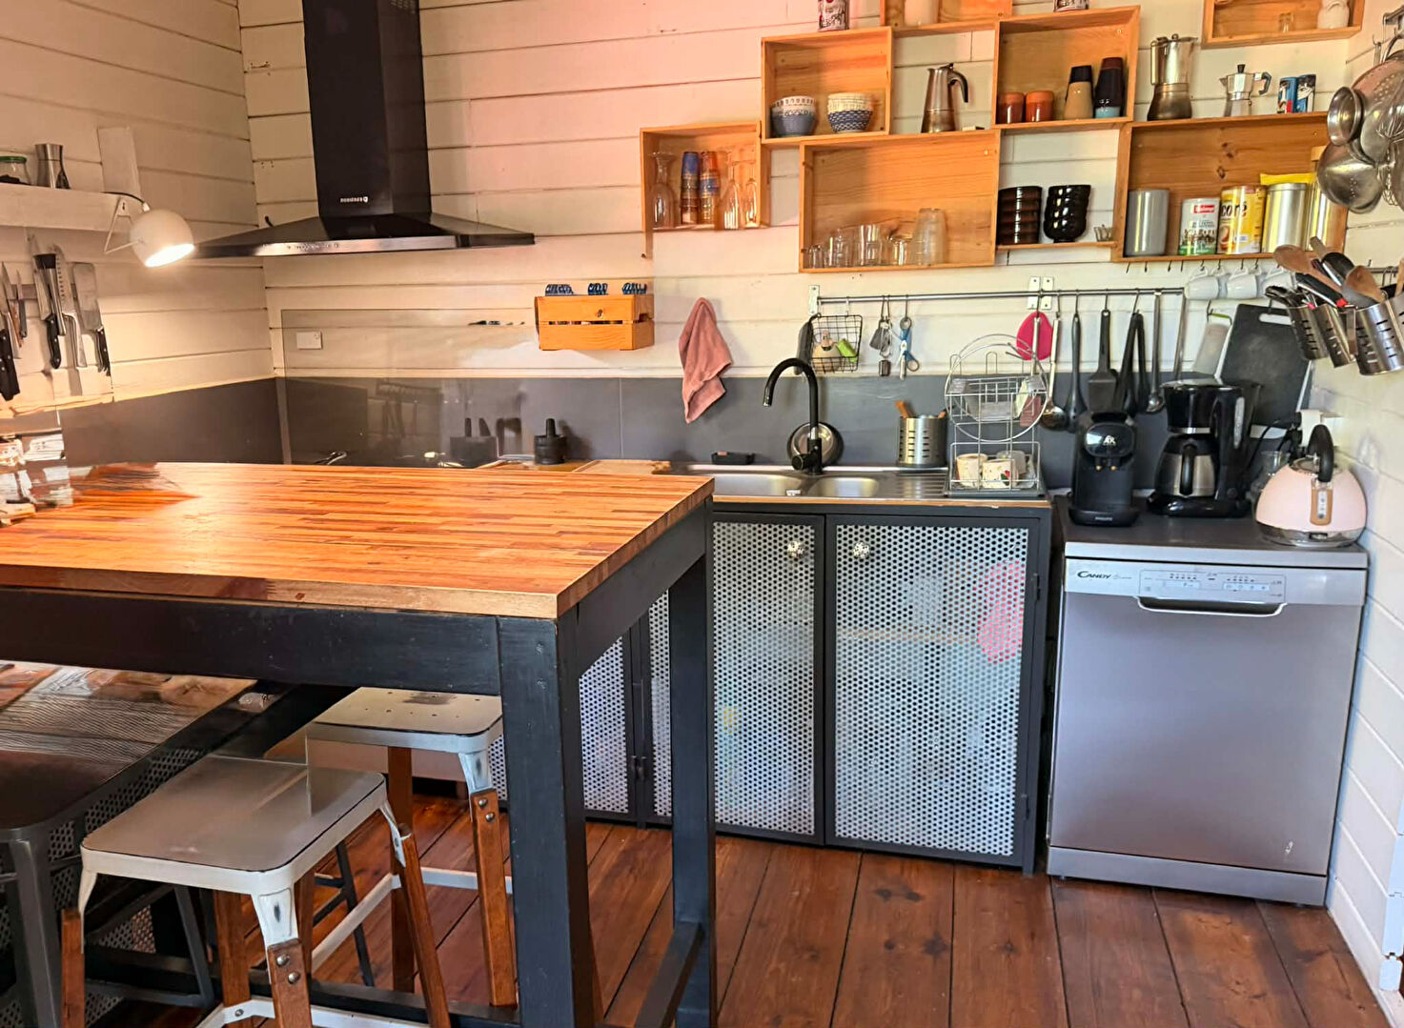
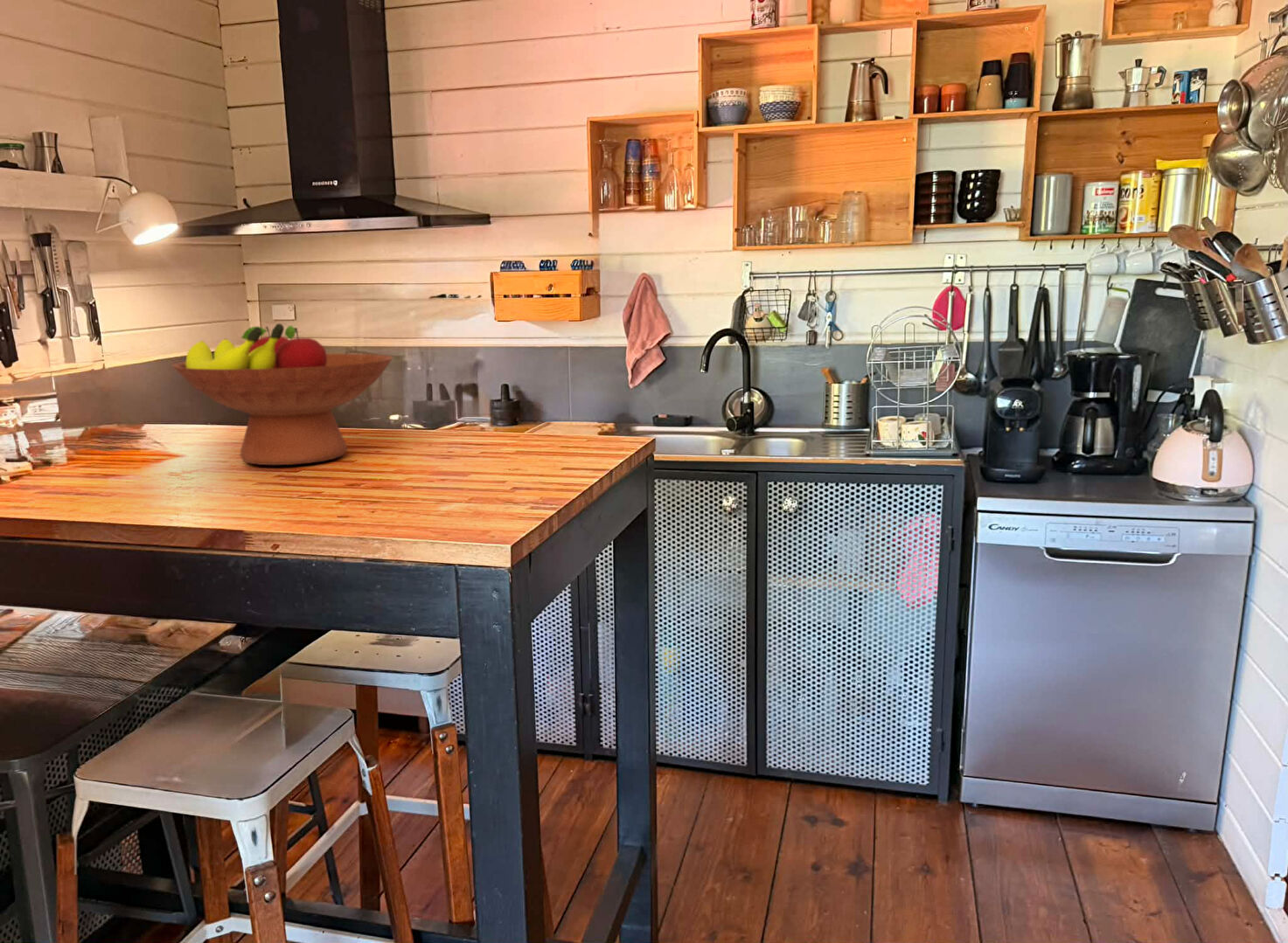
+ fruit bowl [171,322,394,466]
